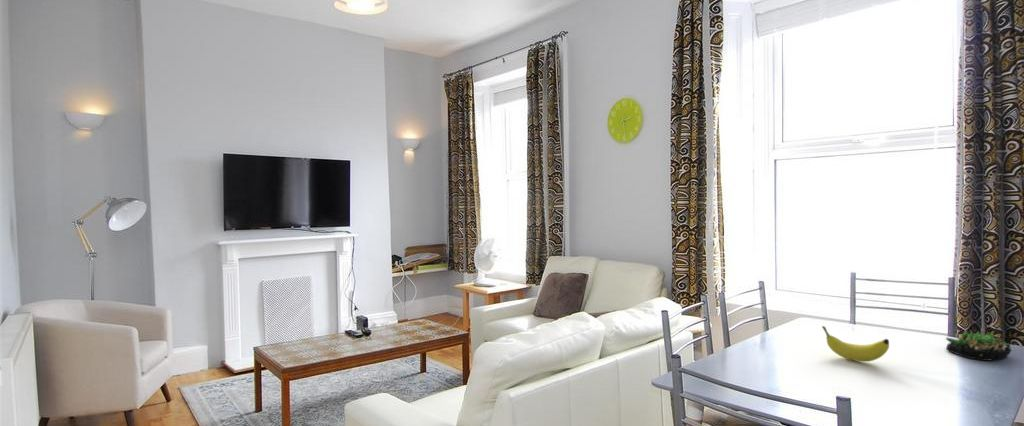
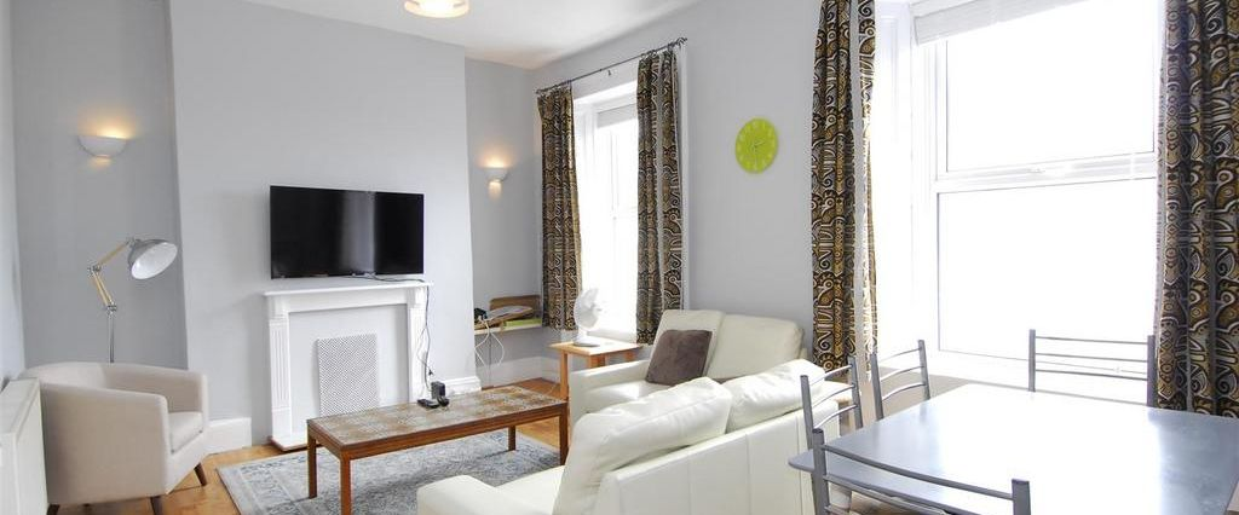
- succulent plant [945,330,1012,362]
- fruit [821,325,890,362]
